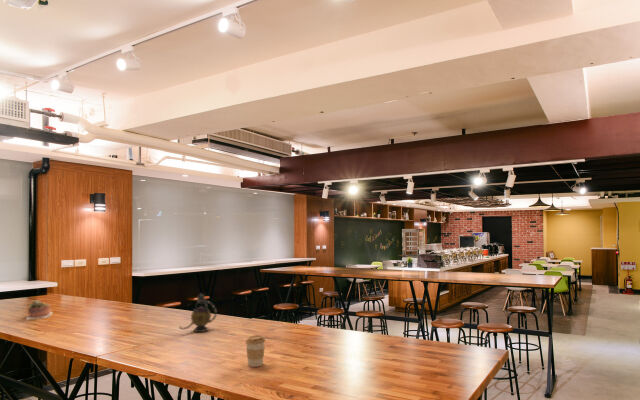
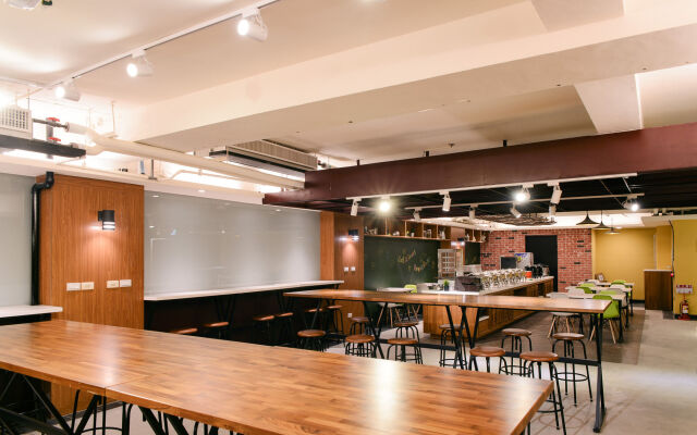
- teapot [178,292,218,333]
- coffee cup [244,335,266,368]
- succulent plant [25,299,53,321]
